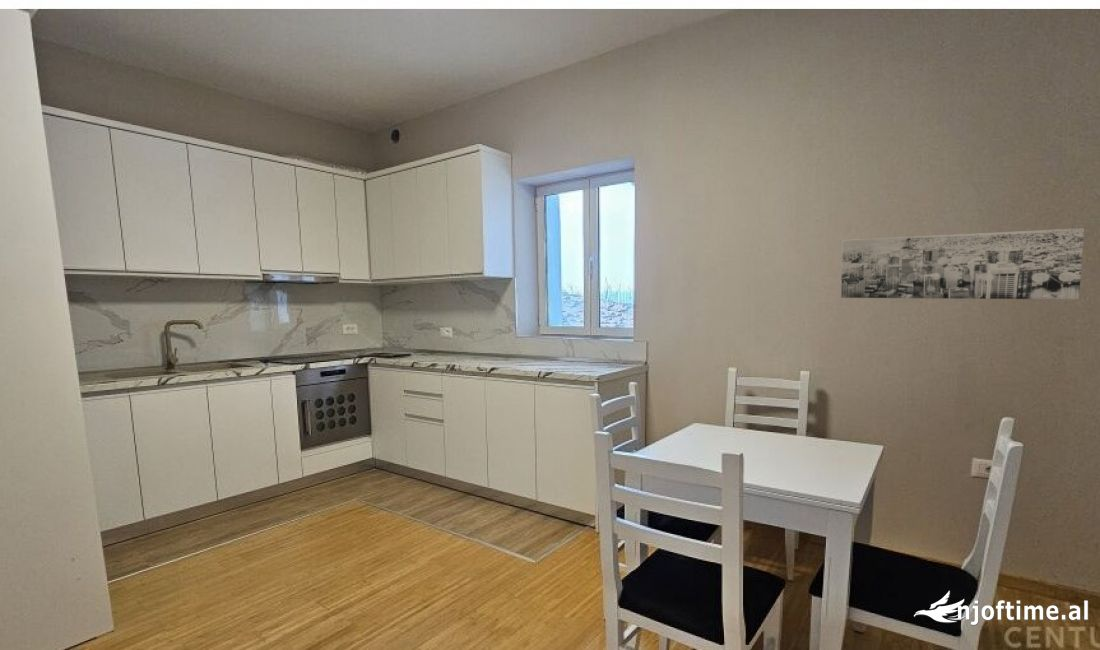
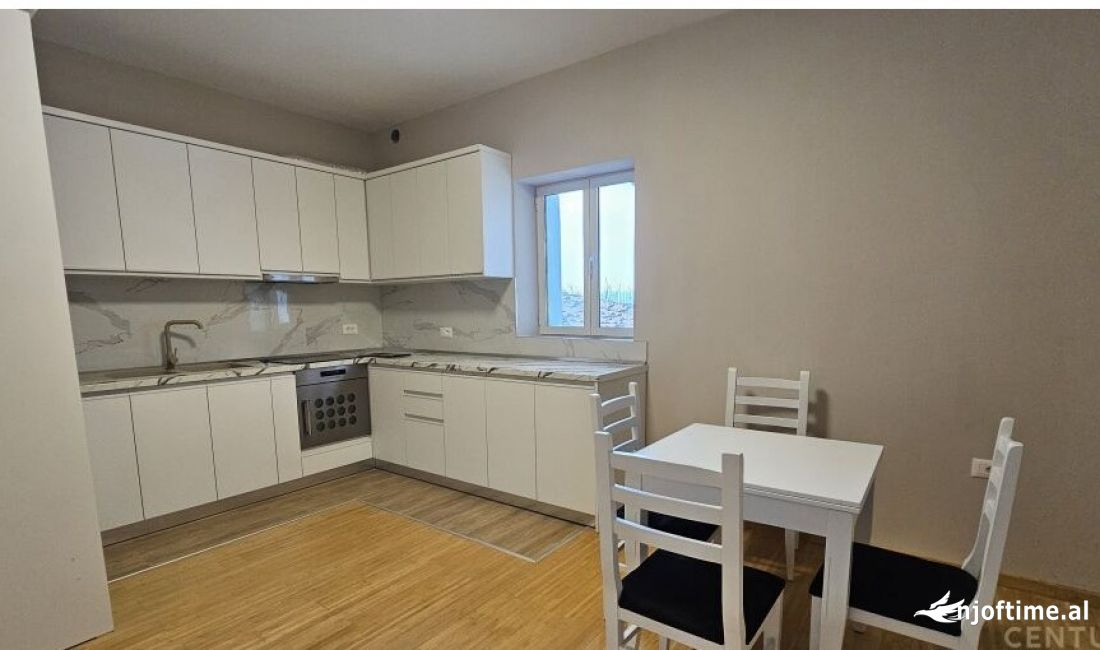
- wall art [840,227,1085,301]
